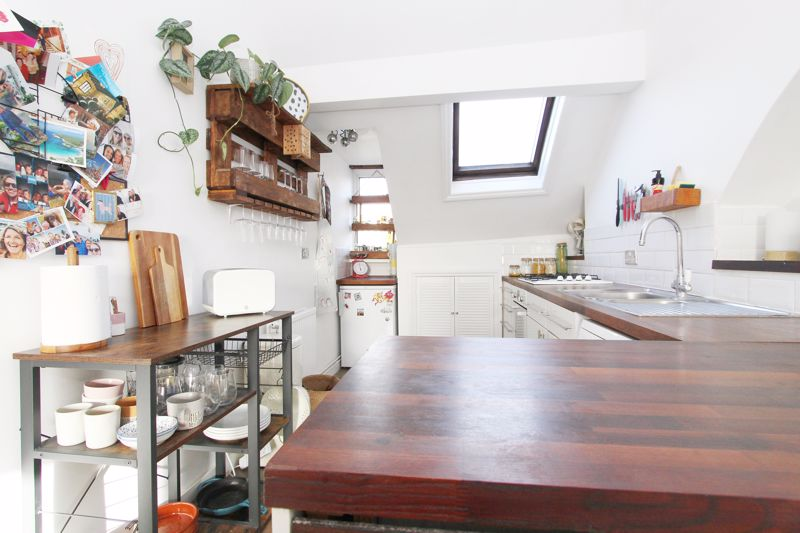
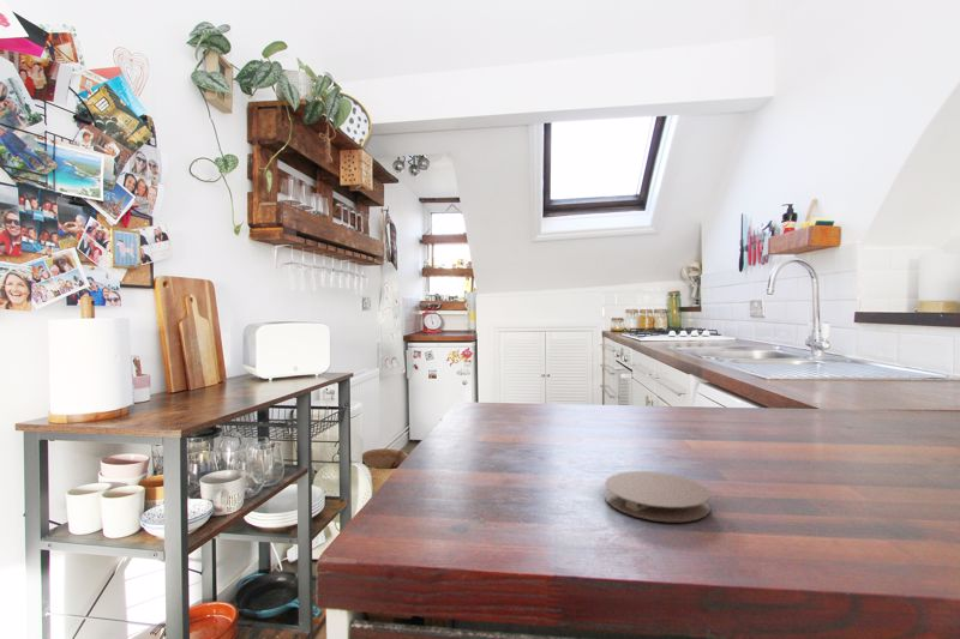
+ coaster [604,470,712,523]
